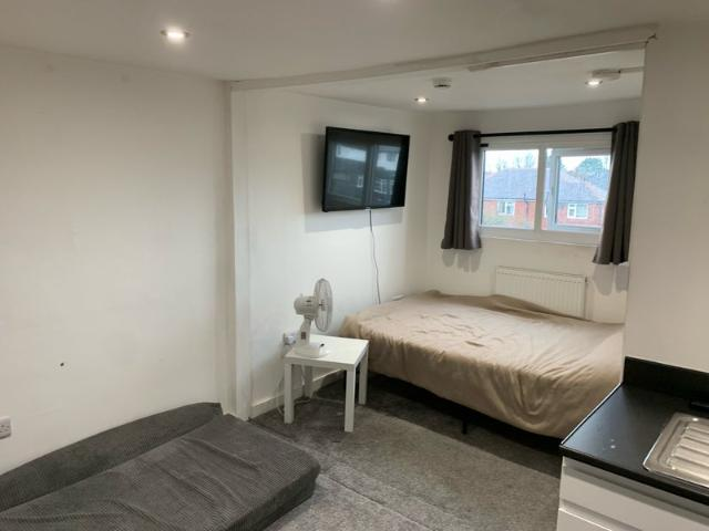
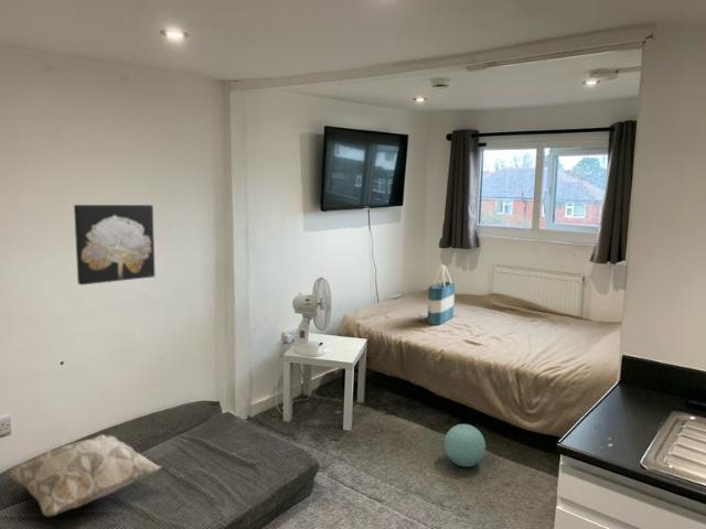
+ decorative pillow [3,433,163,518]
+ ball [443,423,486,468]
+ tote bag [426,264,456,326]
+ wall art [73,204,156,287]
